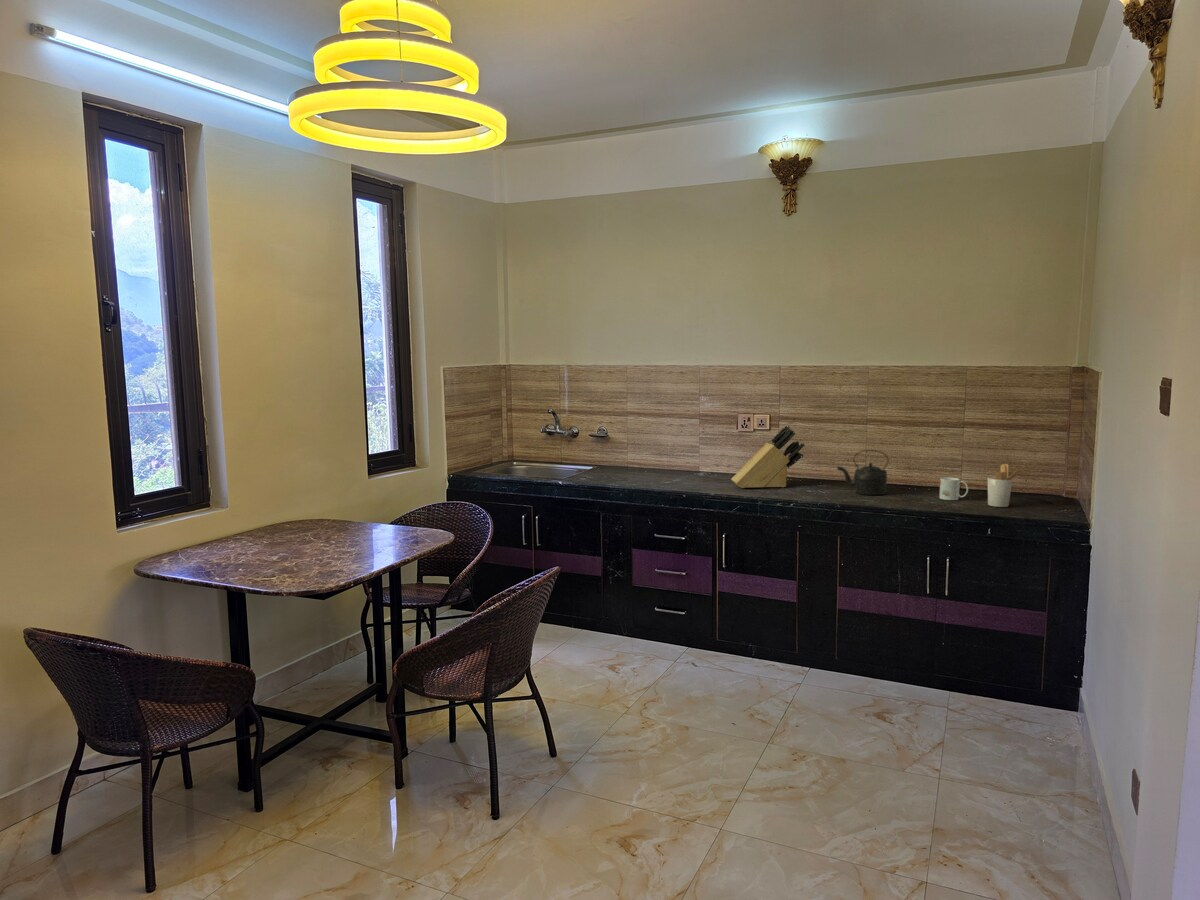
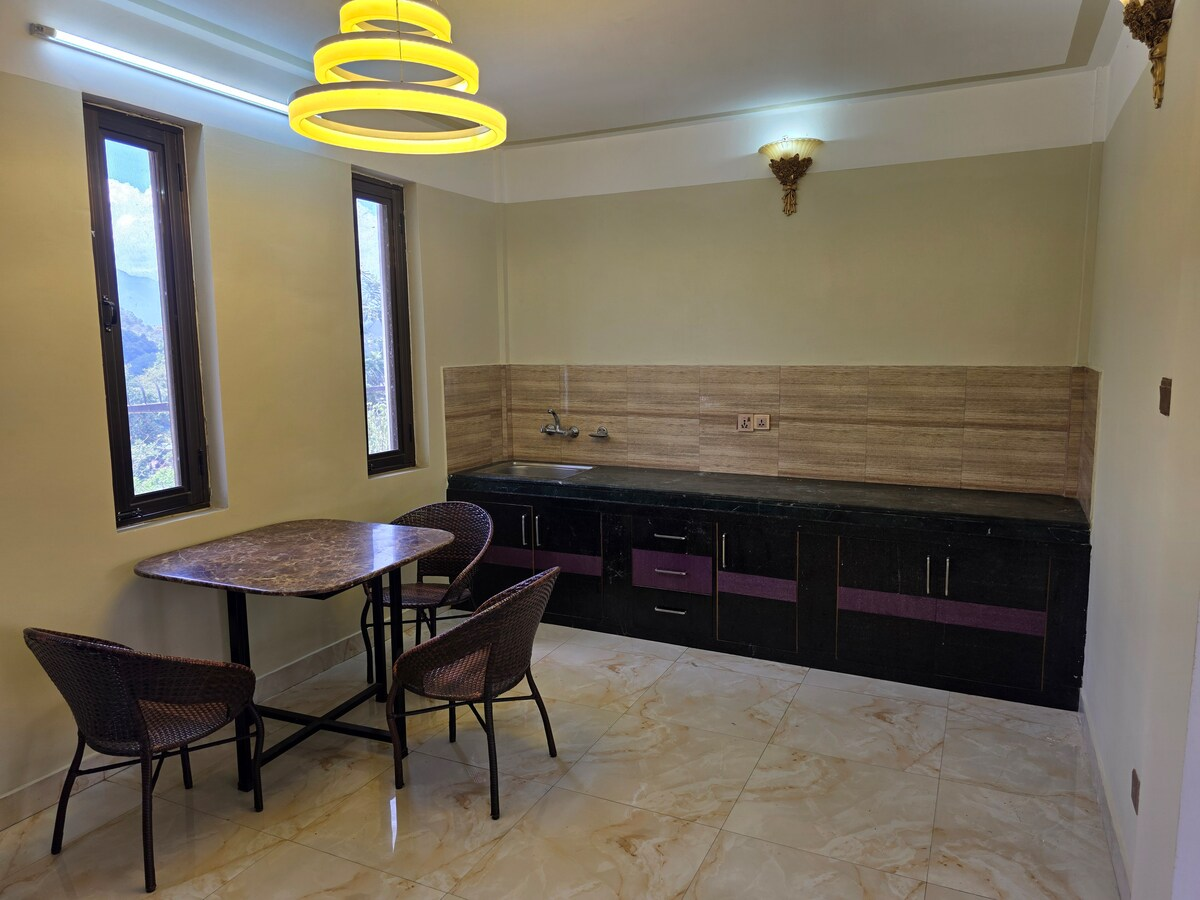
- knife block [730,424,806,489]
- utensil holder [987,463,1026,508]
- kettle [836,449,890,496]
- mug [939,476,969,501]
